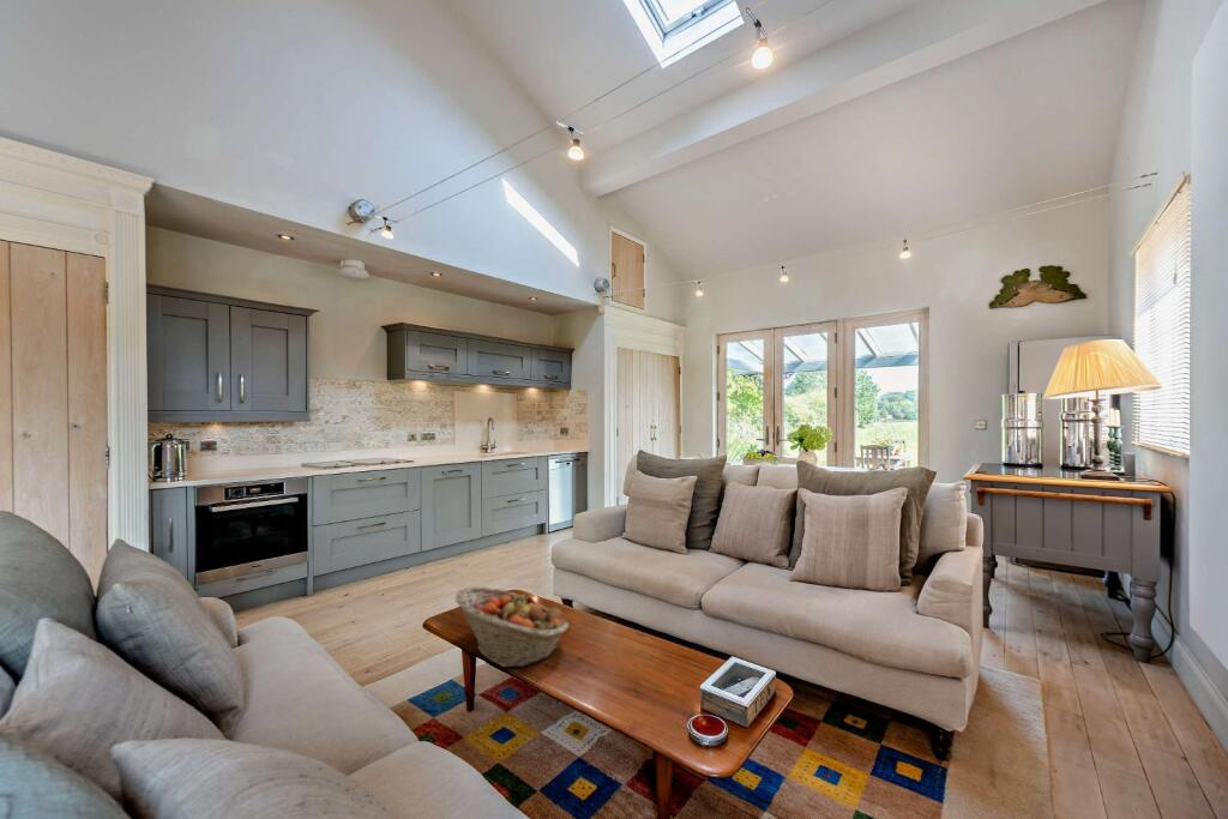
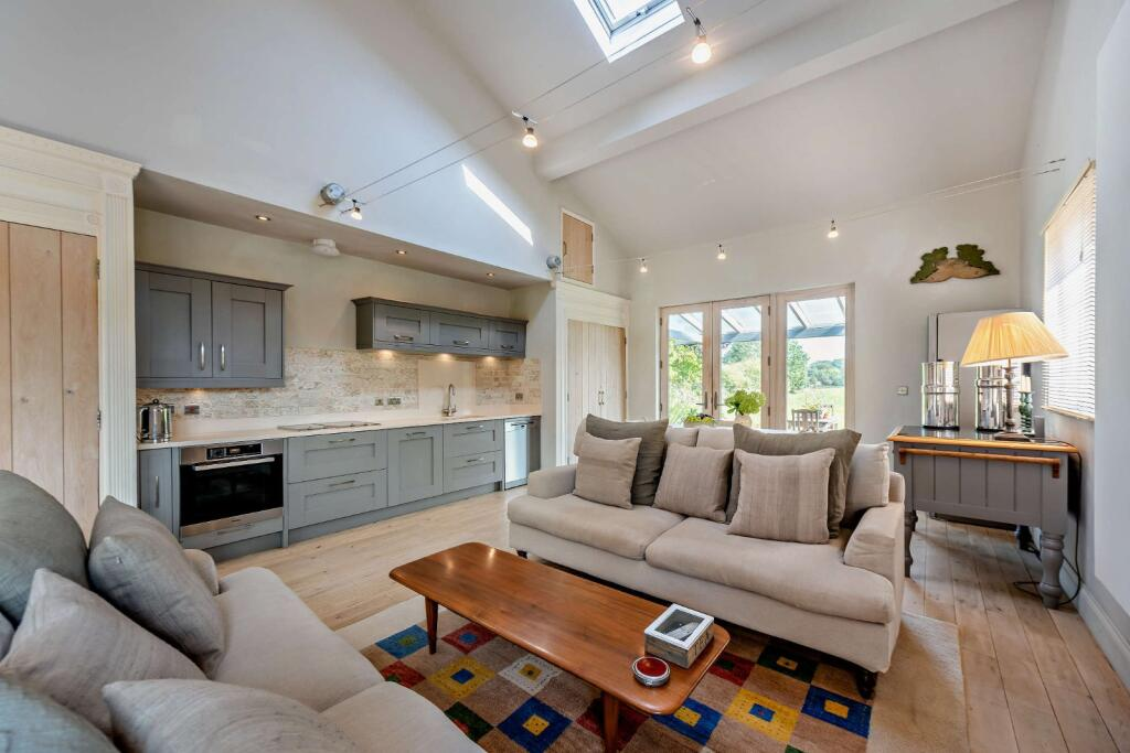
- fruit basket [455,585,570,668]
